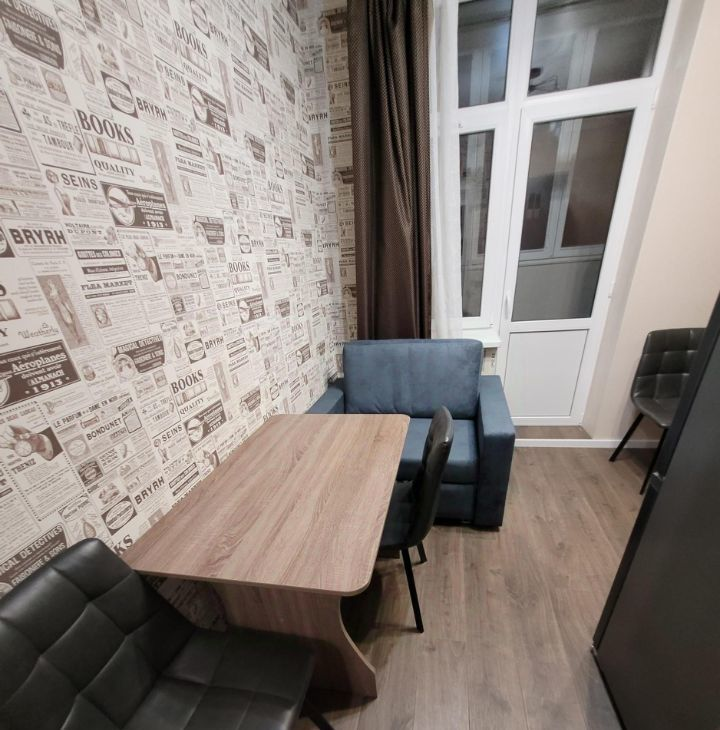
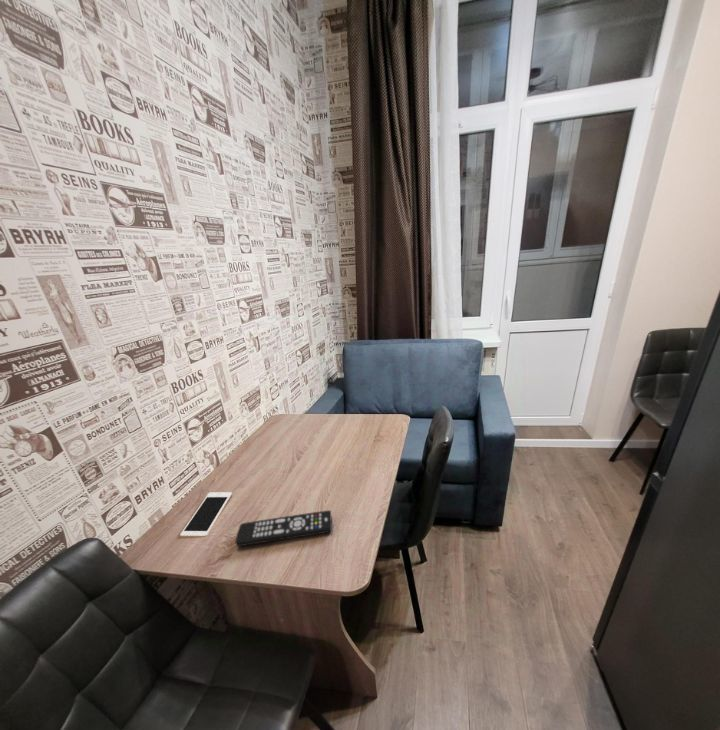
+ remote control [234,509,333,547]
+ cell phone [179,491,233,538]
